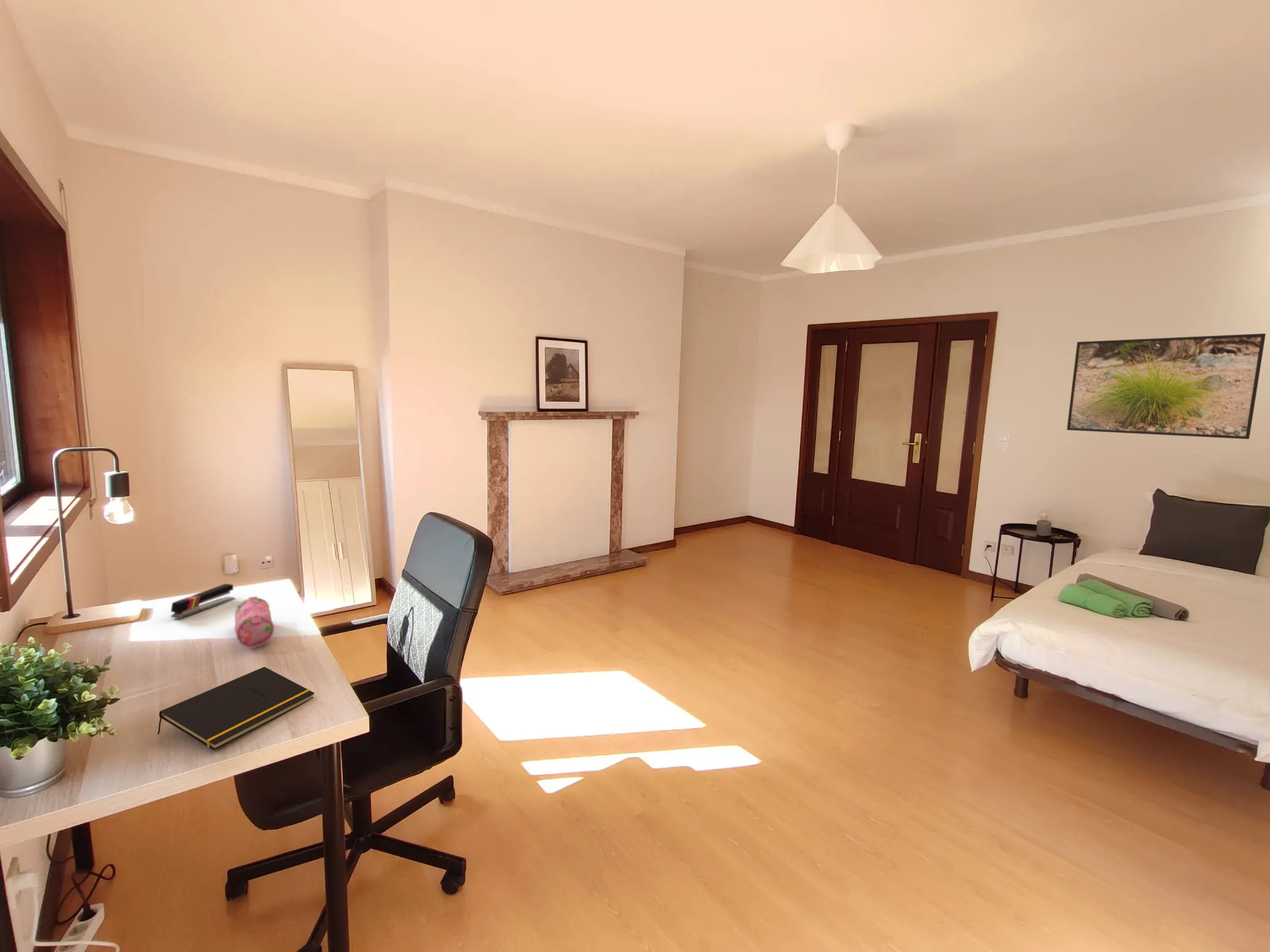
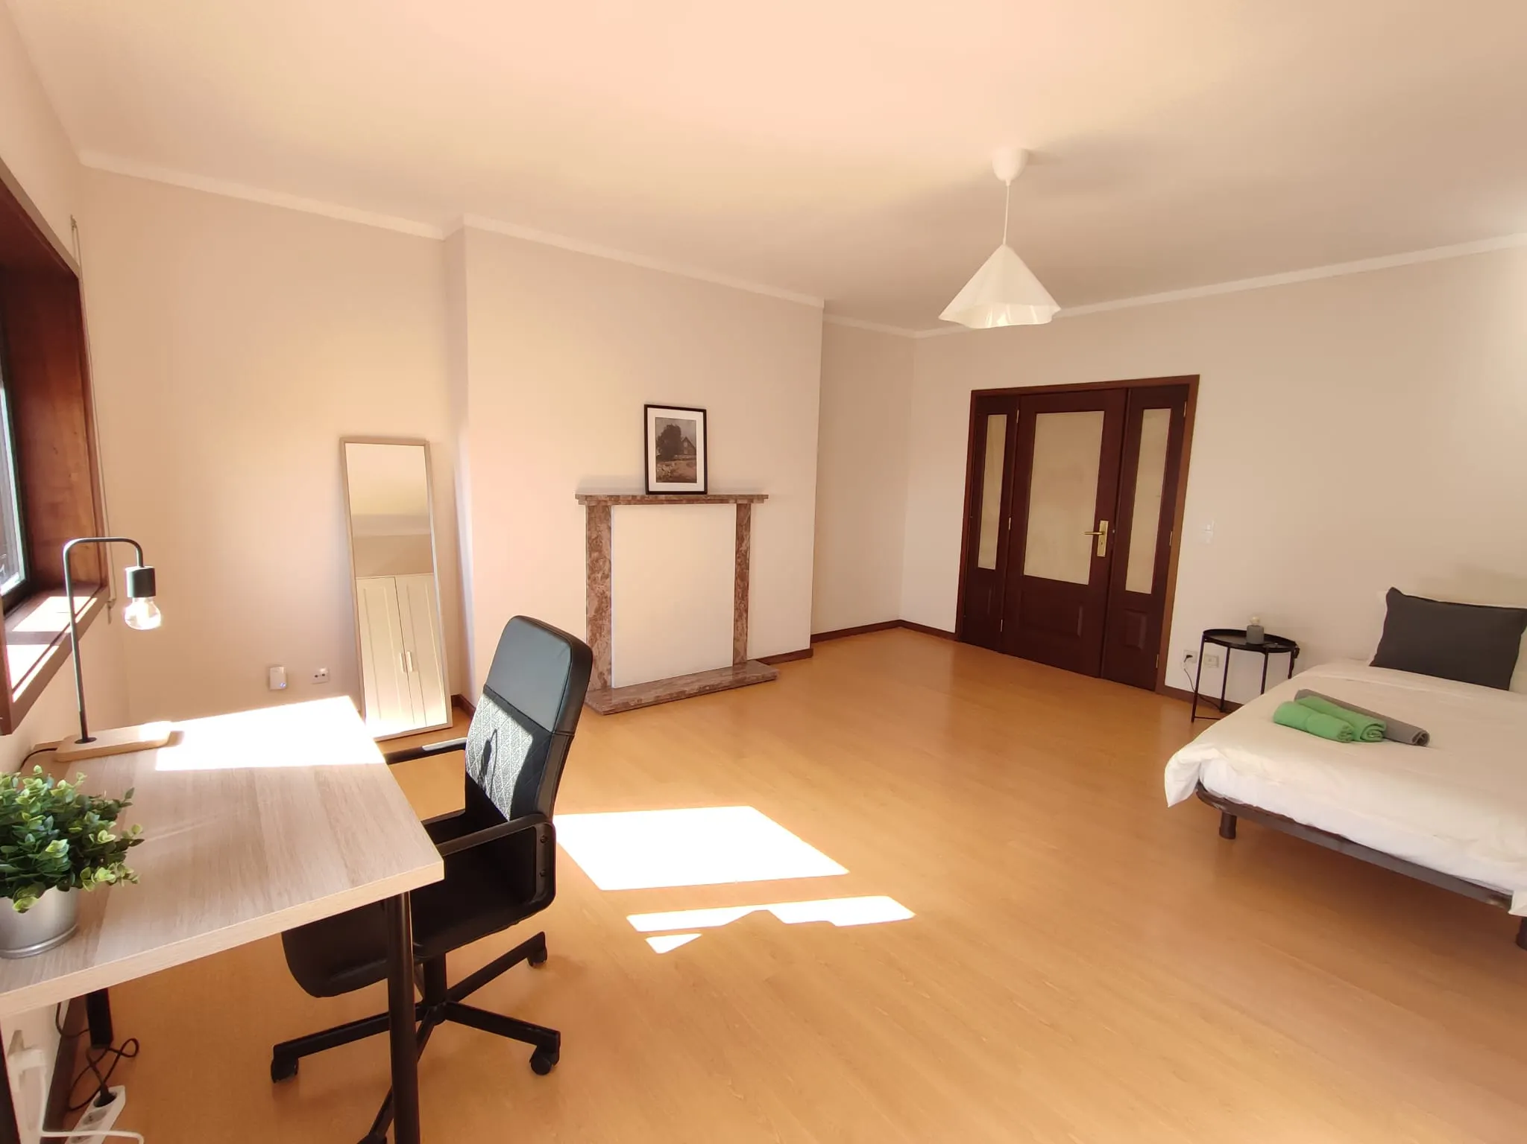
- pencil case [234,596,275,649]
- stapler [171,583,235,619]
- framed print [1066,333,1266,439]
- notepad [157,666,315,751]
